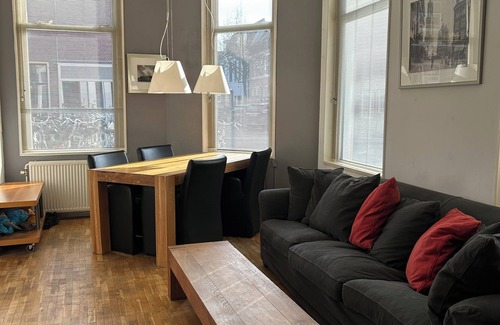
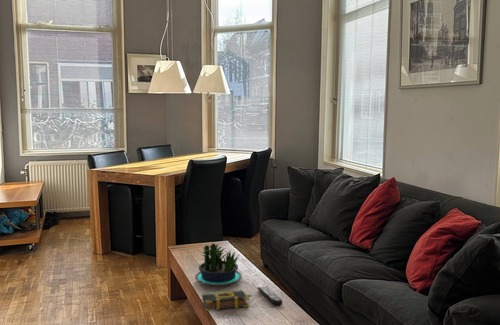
+ book [201,288,253,312]
+ potted plant [194,242,243,287]
+ remote control [257,285,283,307]
